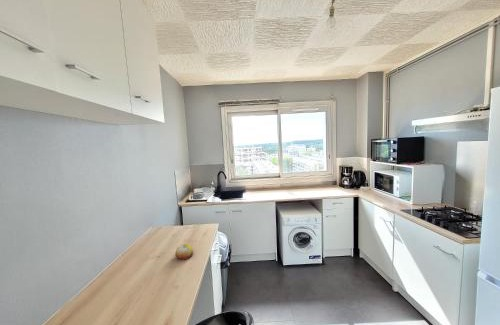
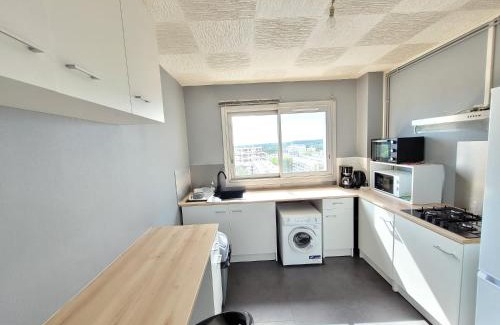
- fruit [174,243,194,261]
